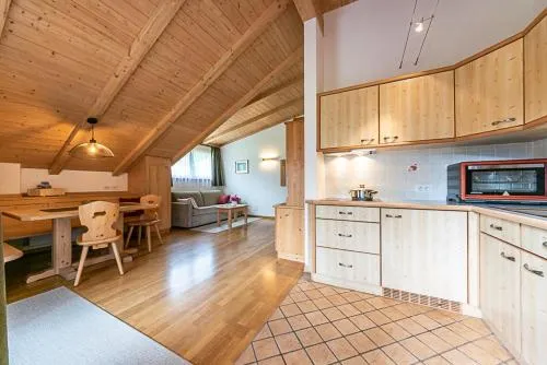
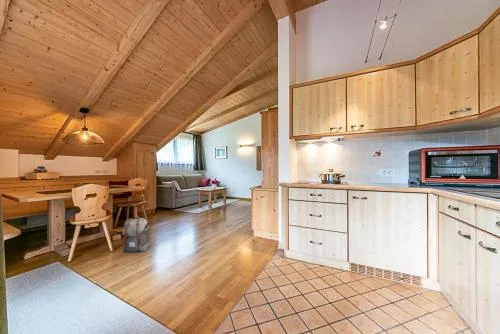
+ backpack [122,215,151,253]
